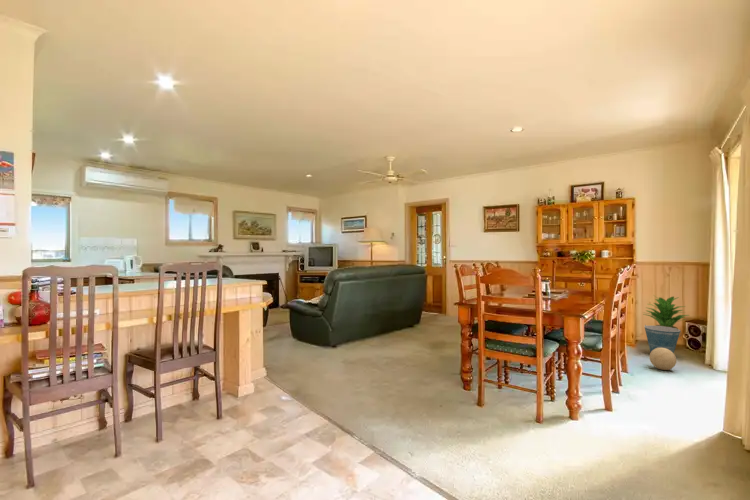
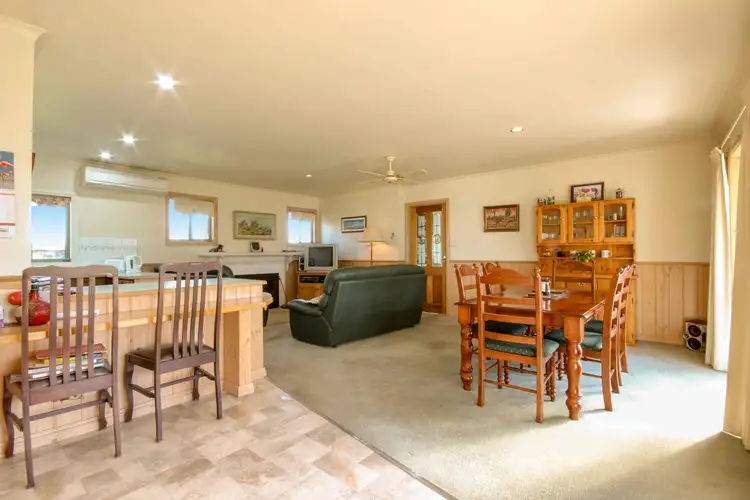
- potted plant [643,295,690,329]
- bucket [643,324,682,354]
- decorative ball [648,348,677,371]
